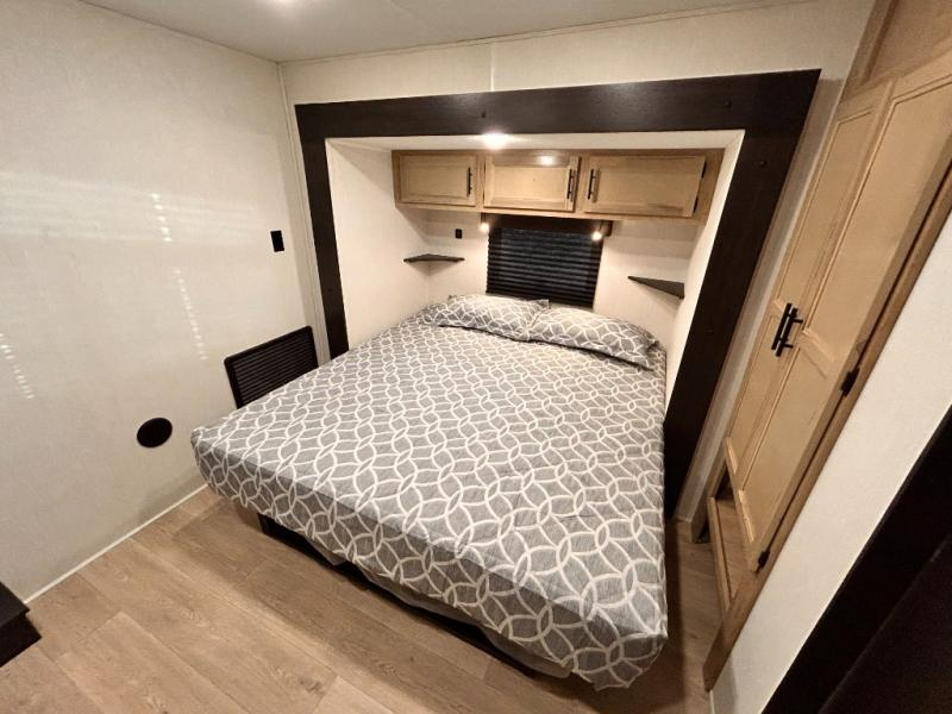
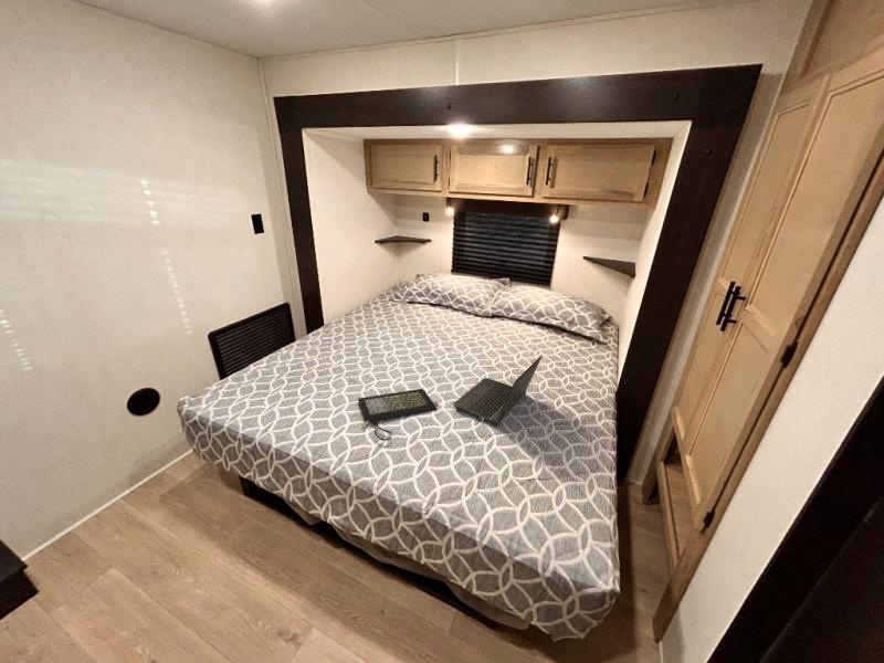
+ clutch bag [357,388,440,442]
+ laptop computer [452,354,544,427]
